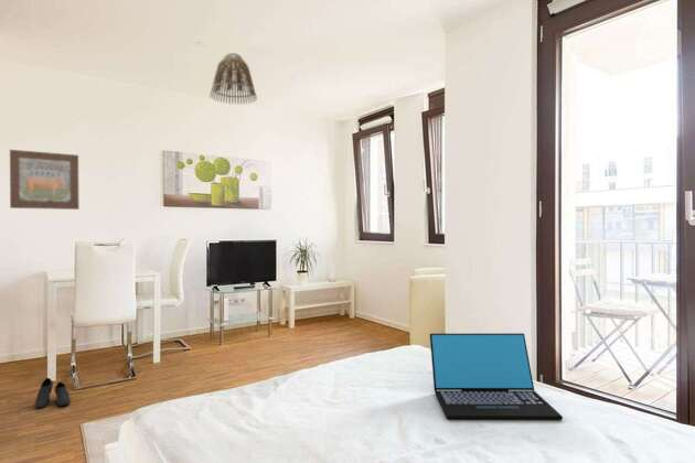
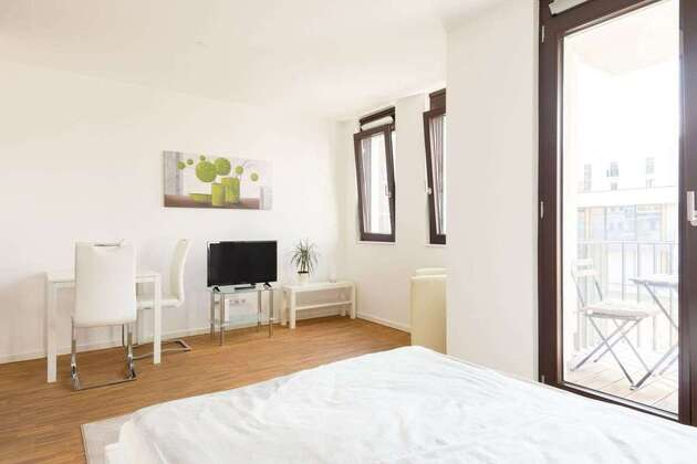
- laptop [429,332,564,420]
- lamp shade [209,52,258,106]
- shoe [34,377,72,410]
- wall art [9,149,81,211]
